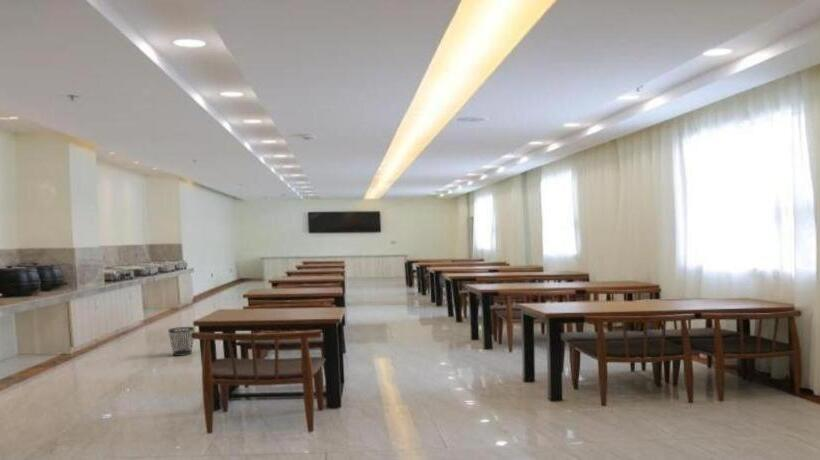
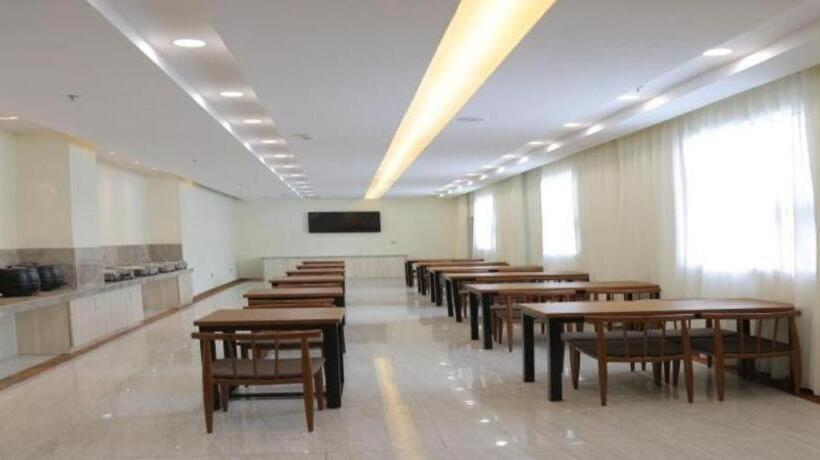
- wastebasket [167,326,196,357]
